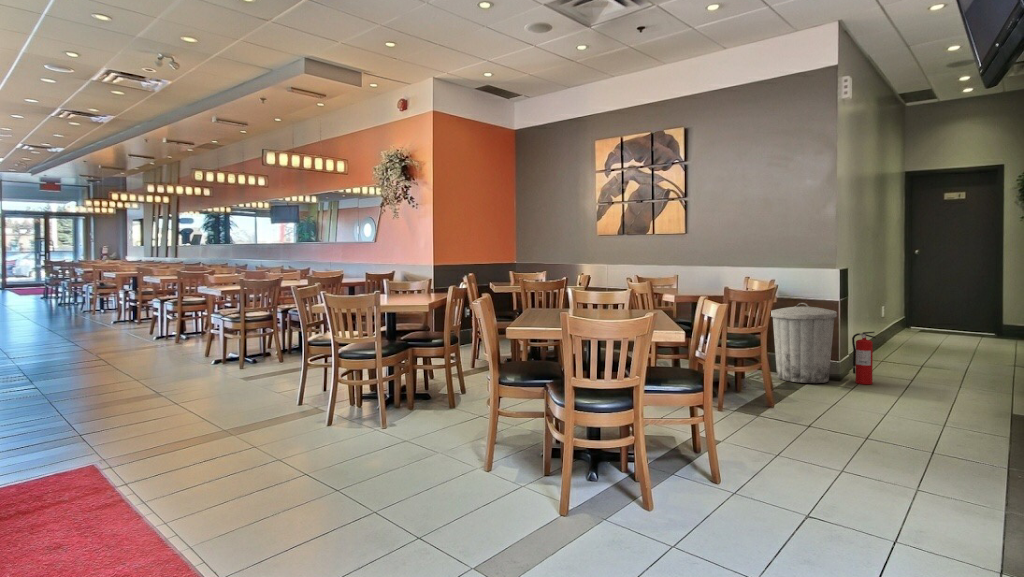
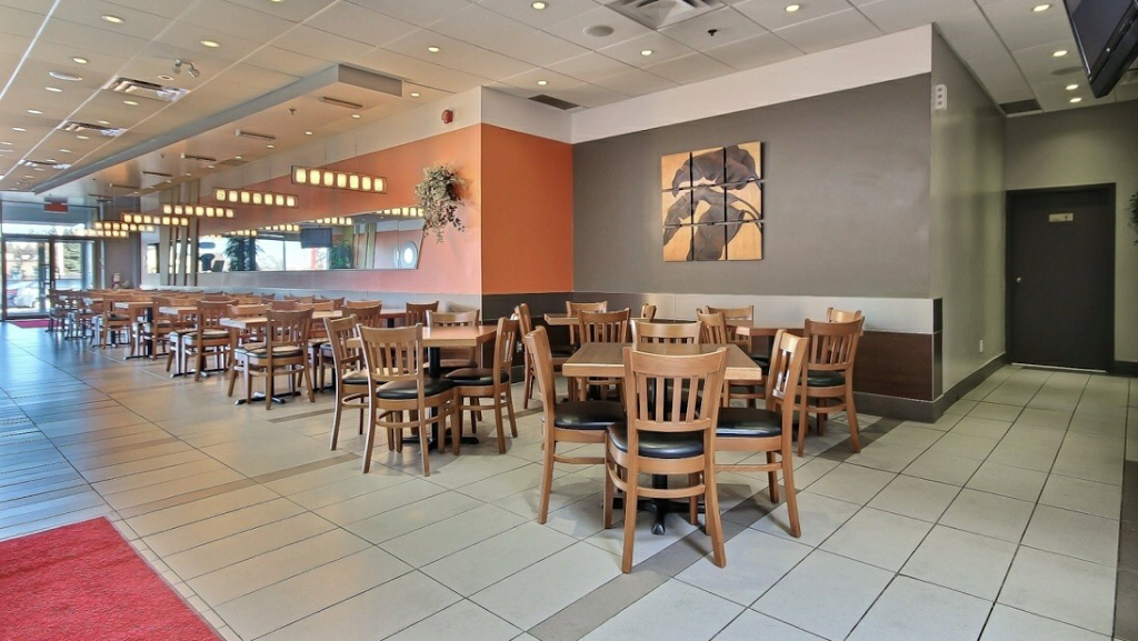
- fire extinguisher [851,331,877,385]
- trash can [770,302,838,384]
